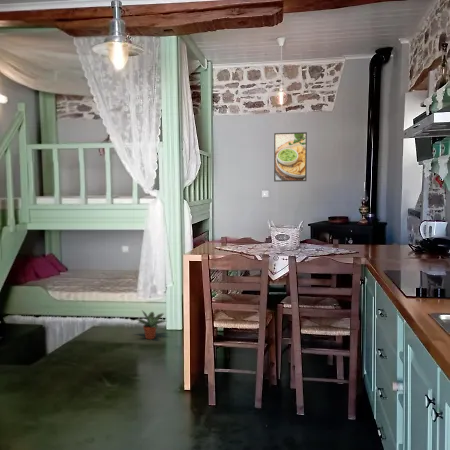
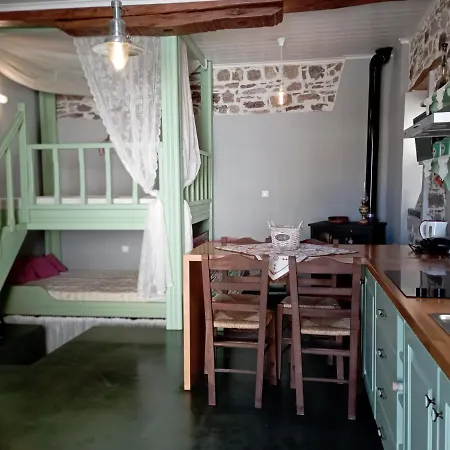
- potted plant [134,309,168,340]
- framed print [273,131,308,183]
